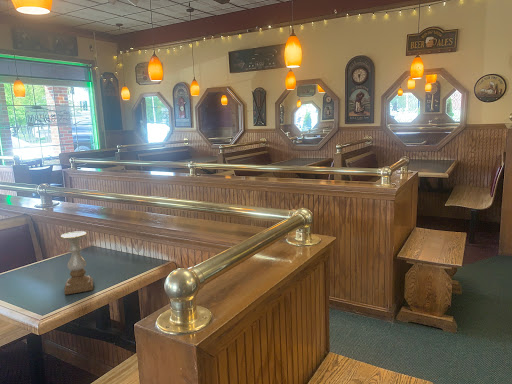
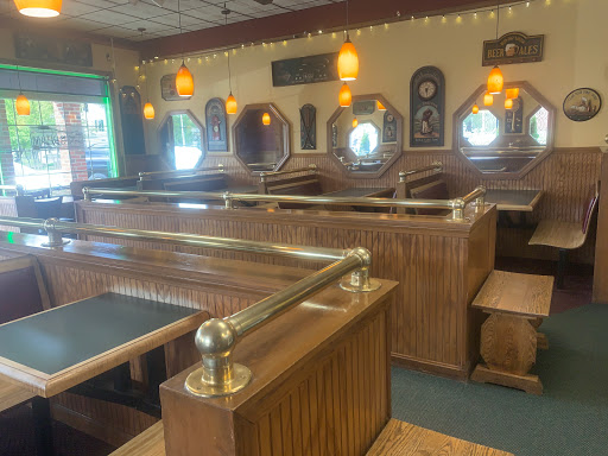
- candle holder [59,230,94,296]
